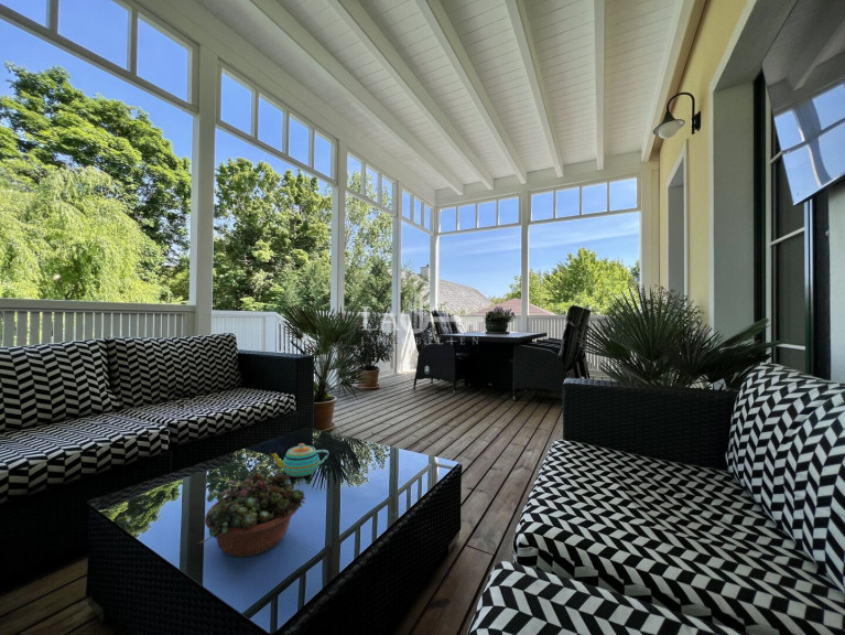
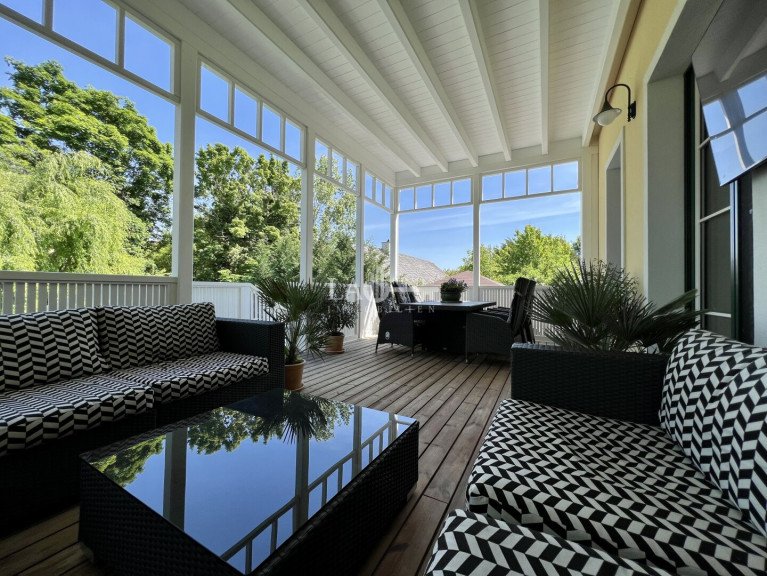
- succulent planter [198,469,306,558]
- teapot [269,442,329,477]
